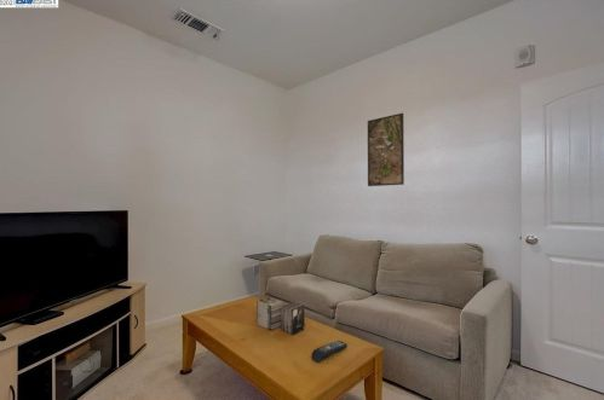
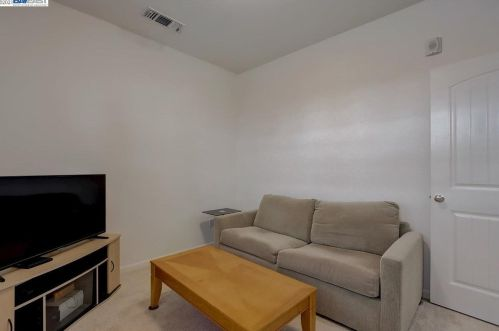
- magazine [255,296,306,336]
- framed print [367,112,405,187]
- remote control [310,340,349,364]
